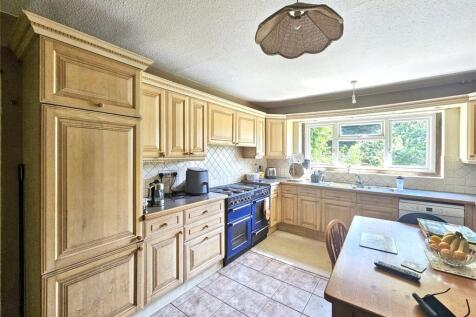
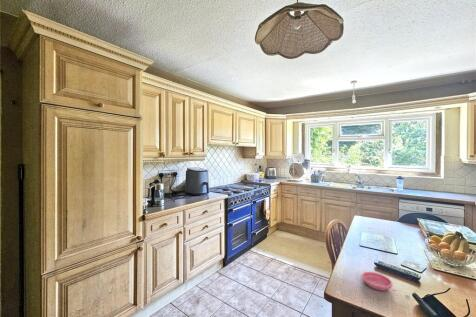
+ saucer [361,271,393,292]
